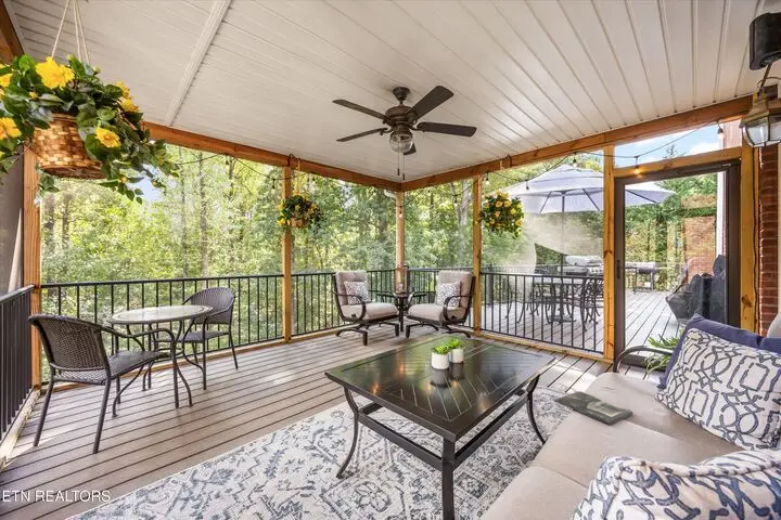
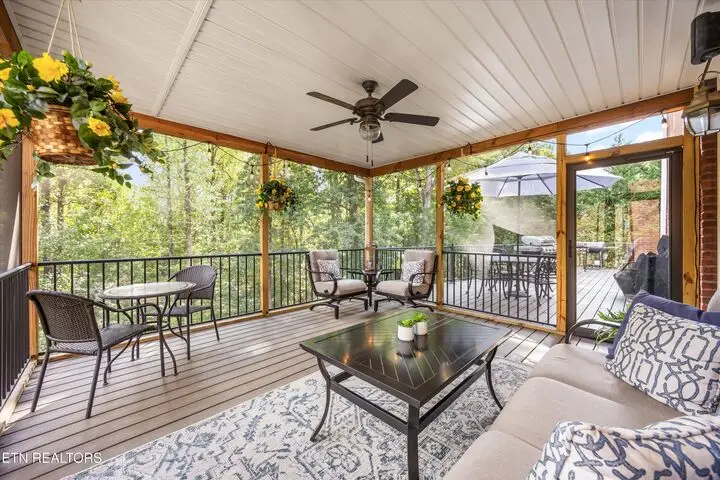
- magazine [553,391,633,426]
